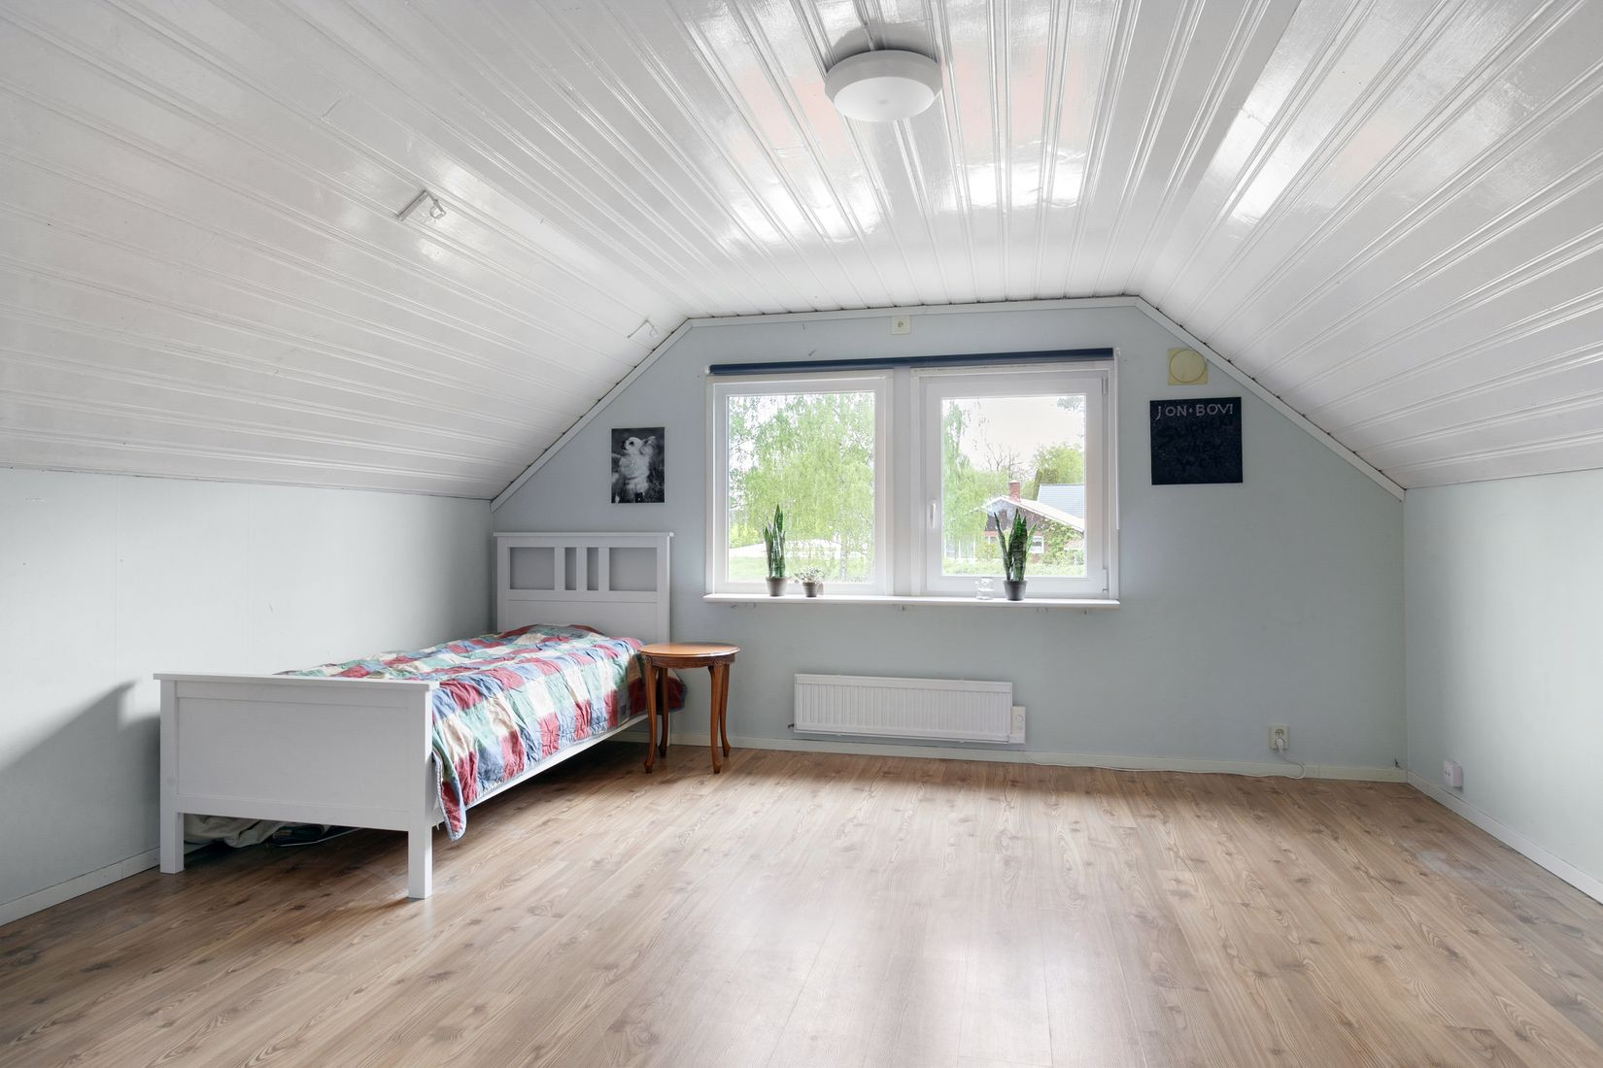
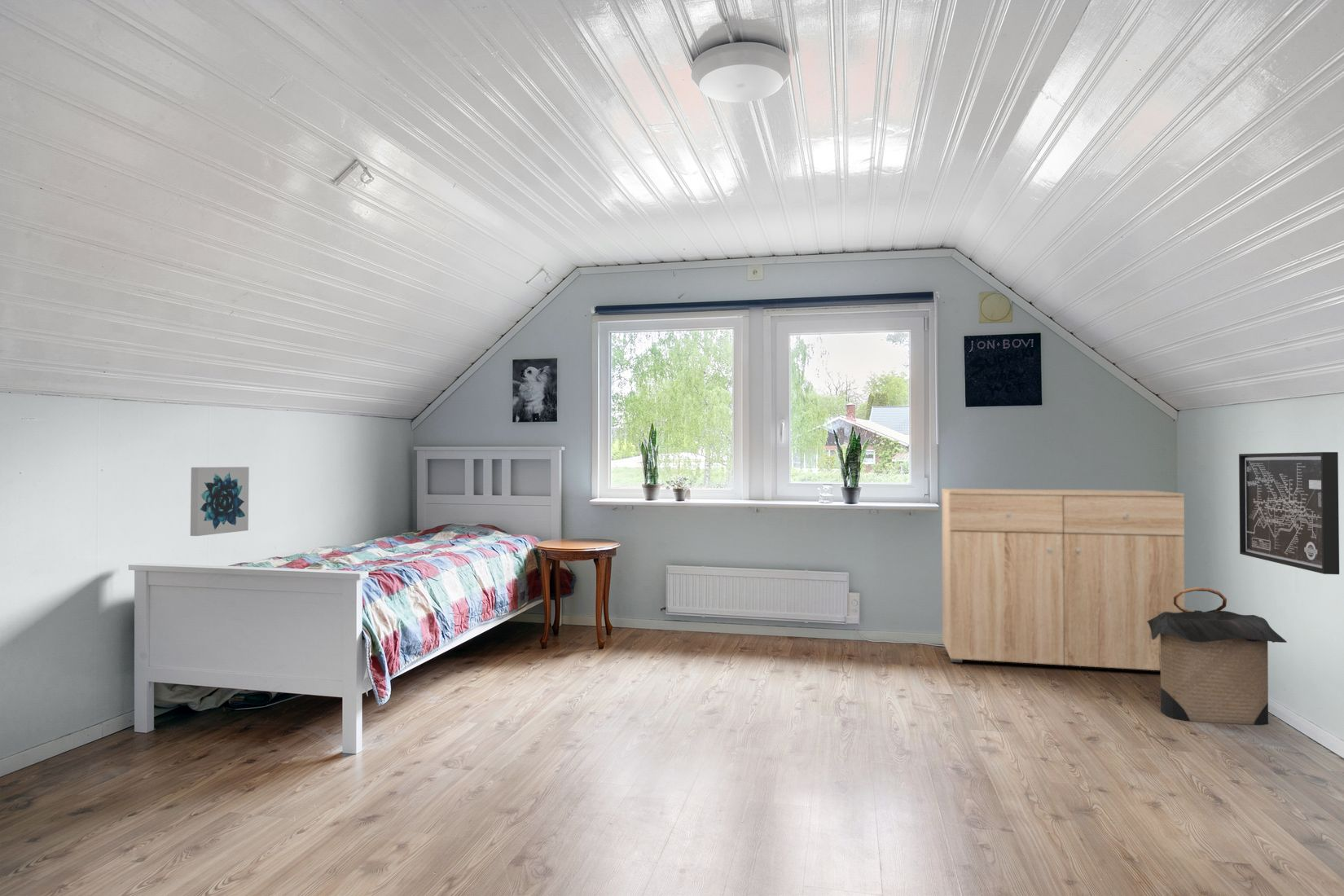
+ laundry hamper [1147,586,1288,726]
+ wall art [190,466,250,537]
+ wall art [1238,451,1340,575]
+ dresser [941,488,1185,671]
